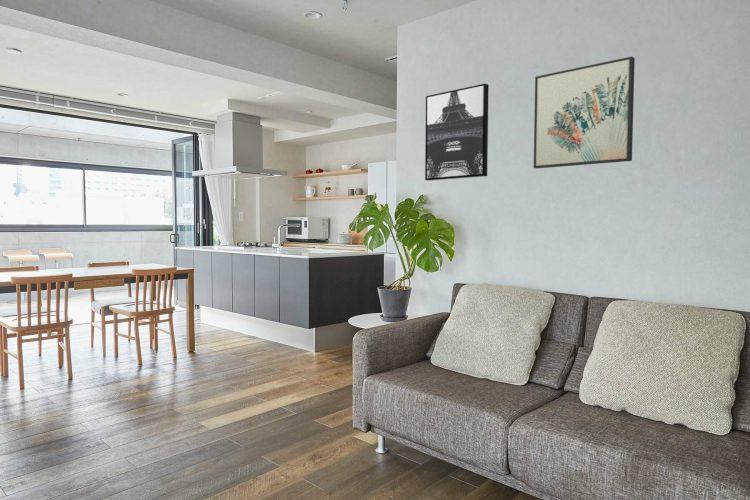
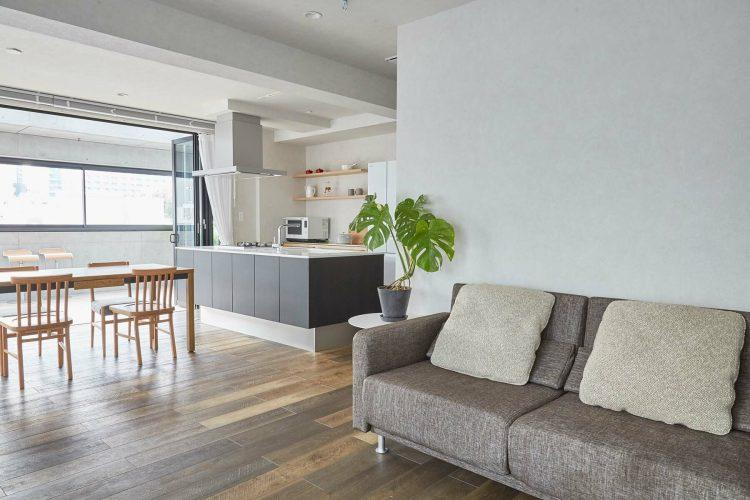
- wall art [424,83,490,182]
- wall art [533,56,636,169]
